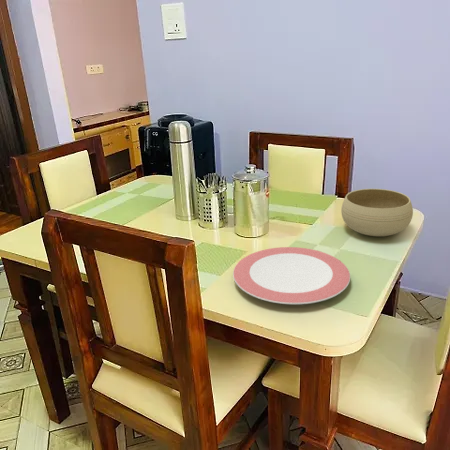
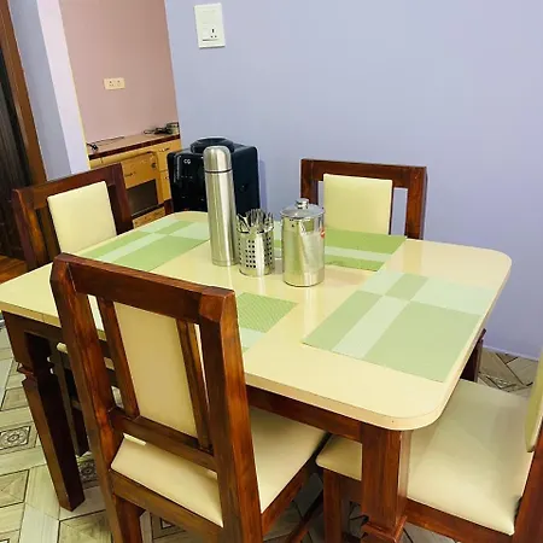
- bowl [340,188,414,237]
- plate [232,246,351,305]
